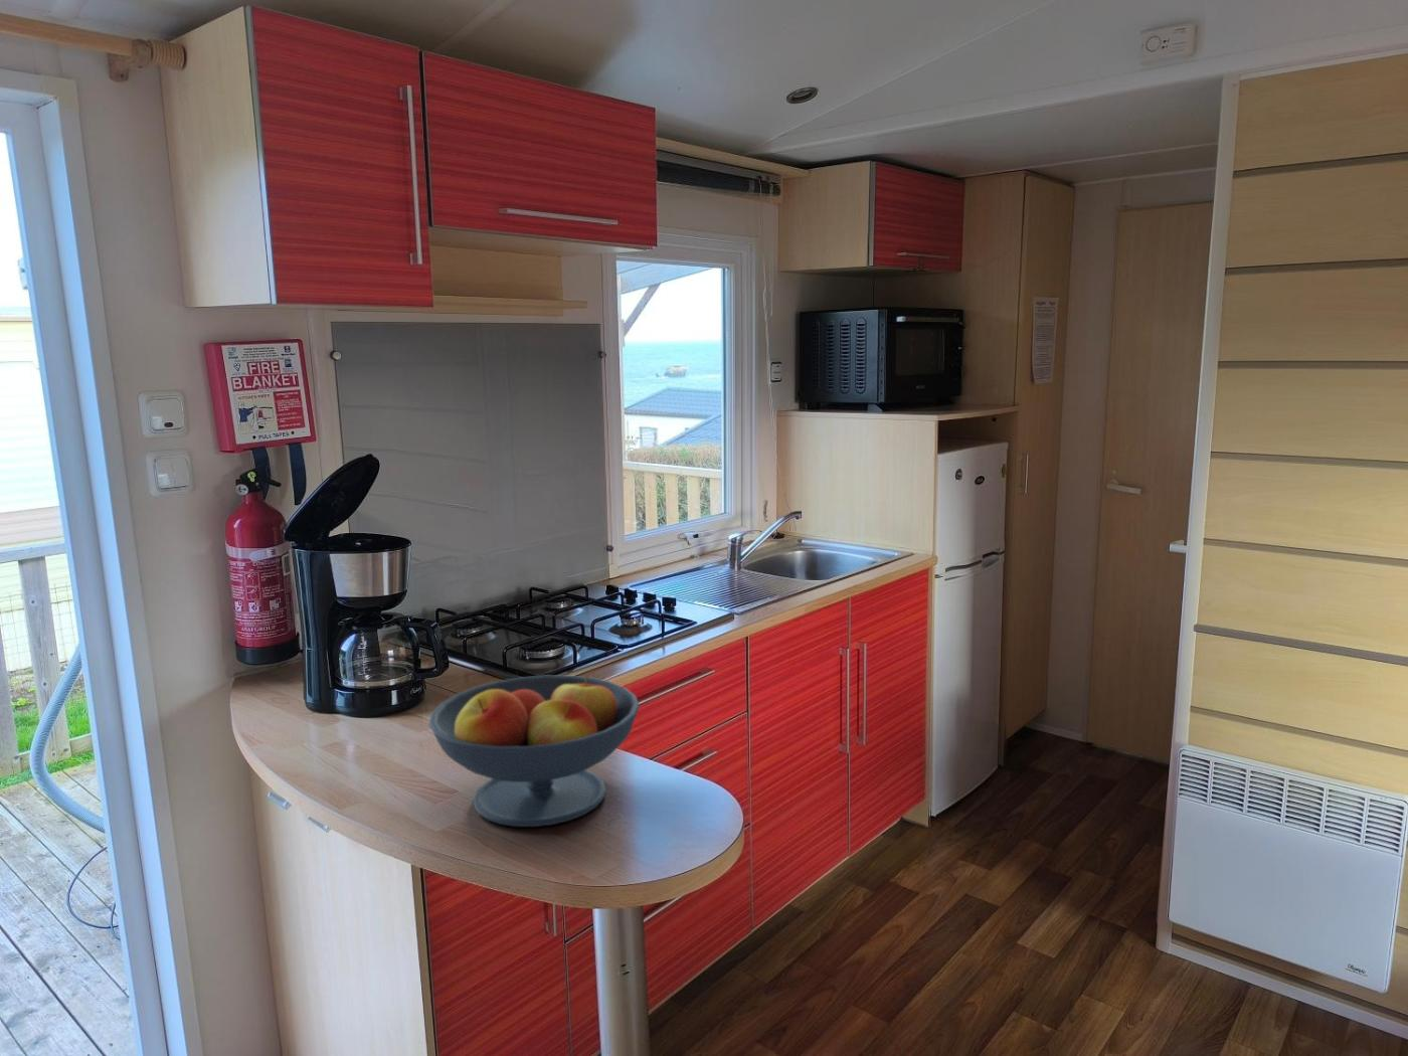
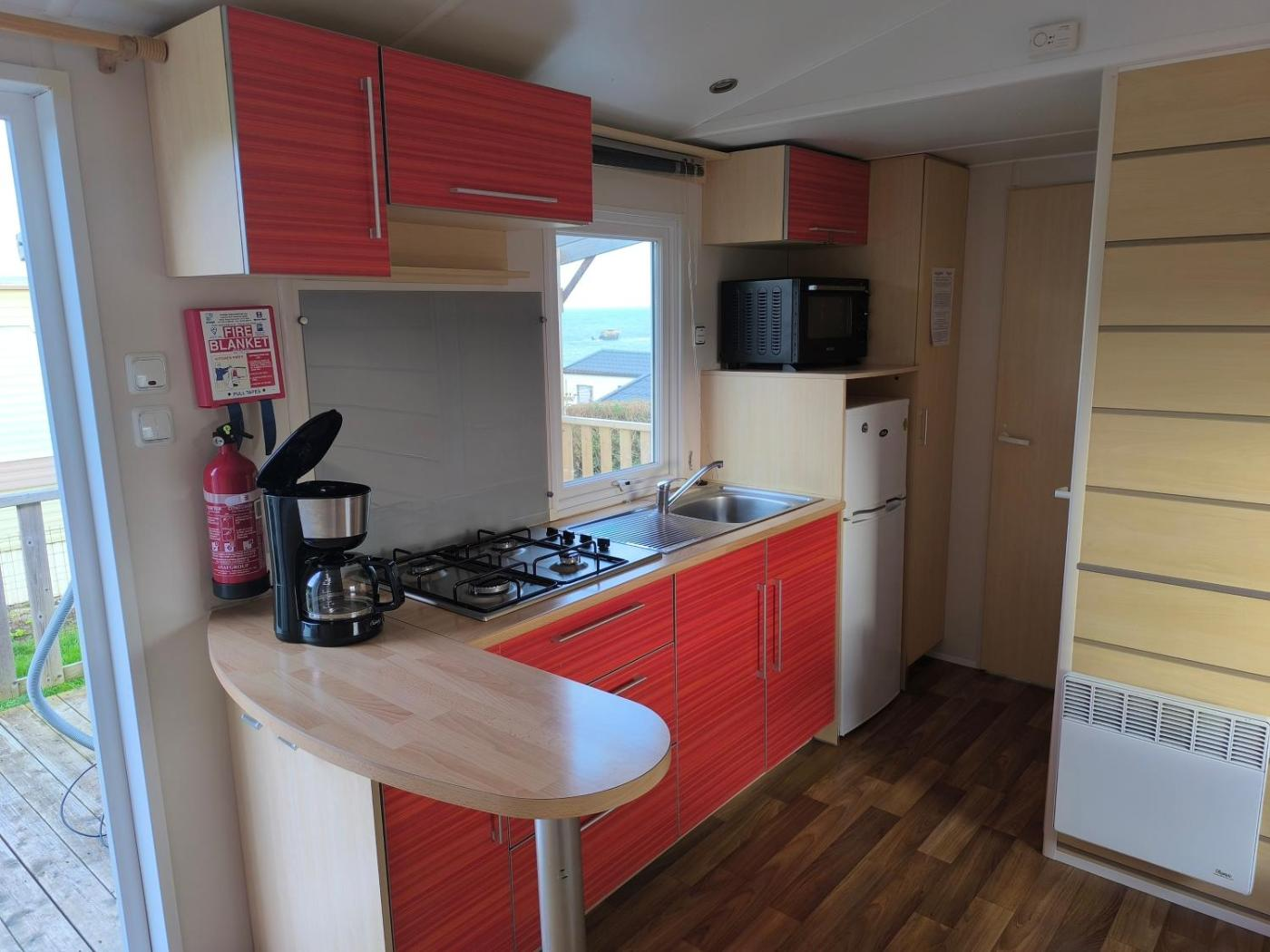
- fruit bowl [428,673,641,827]
